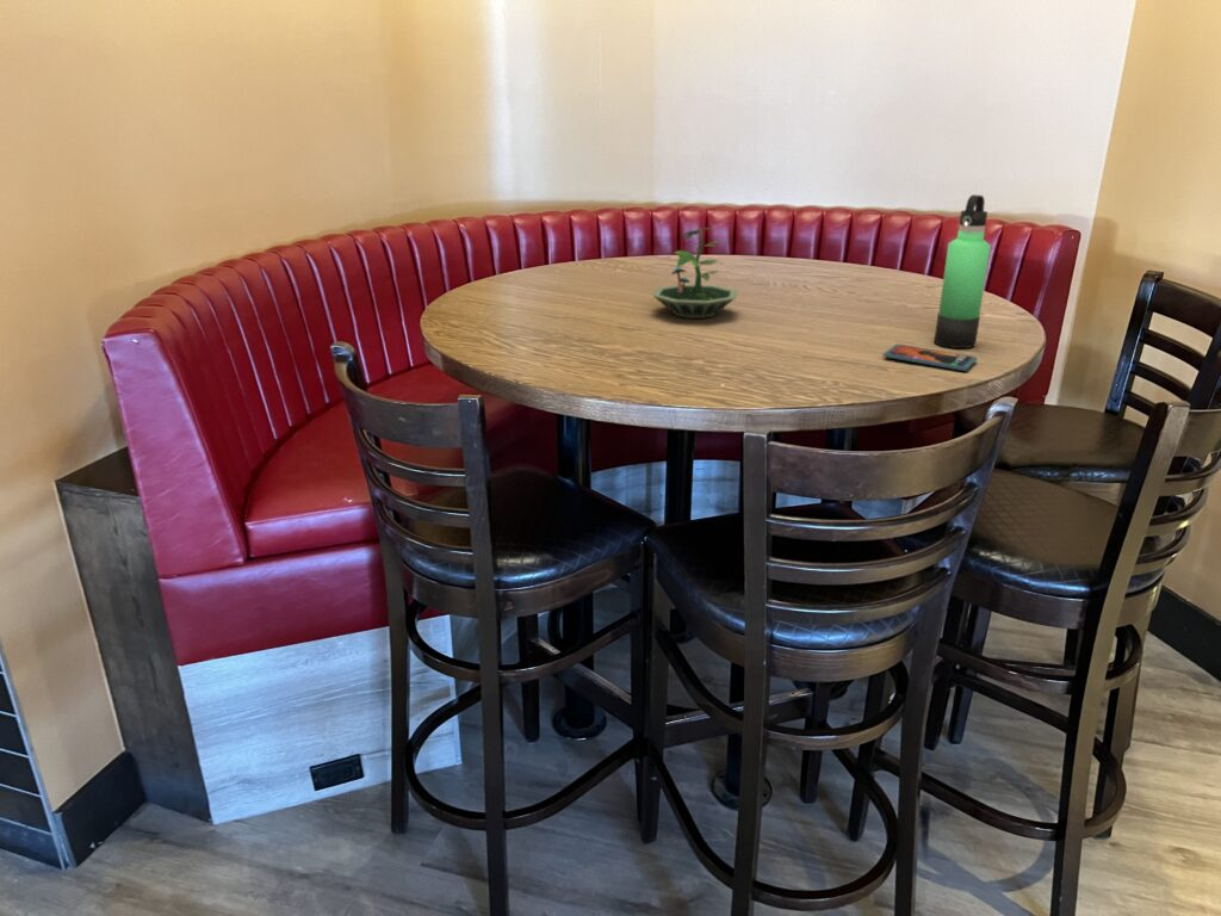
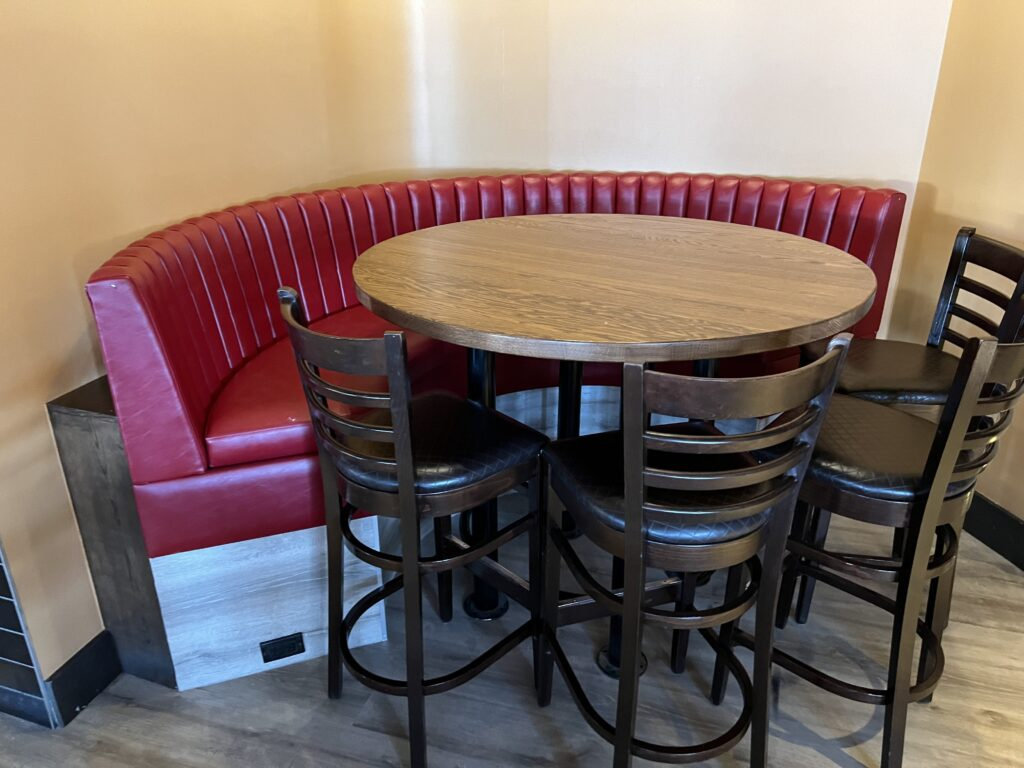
- thermos bottle [932,193,992,349]
- smartphone [882,344,979,372]
- terrarium [651,227,739,320]
